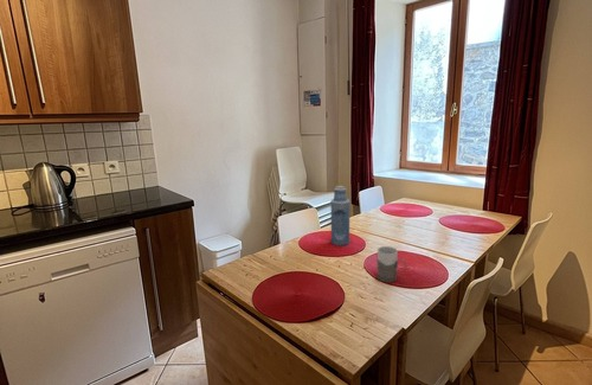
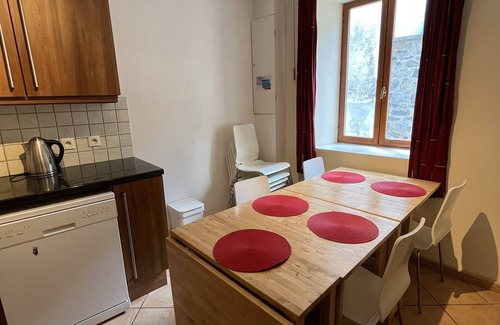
- bottle [329,185,350,246]
- mug [375,245,408,283]
